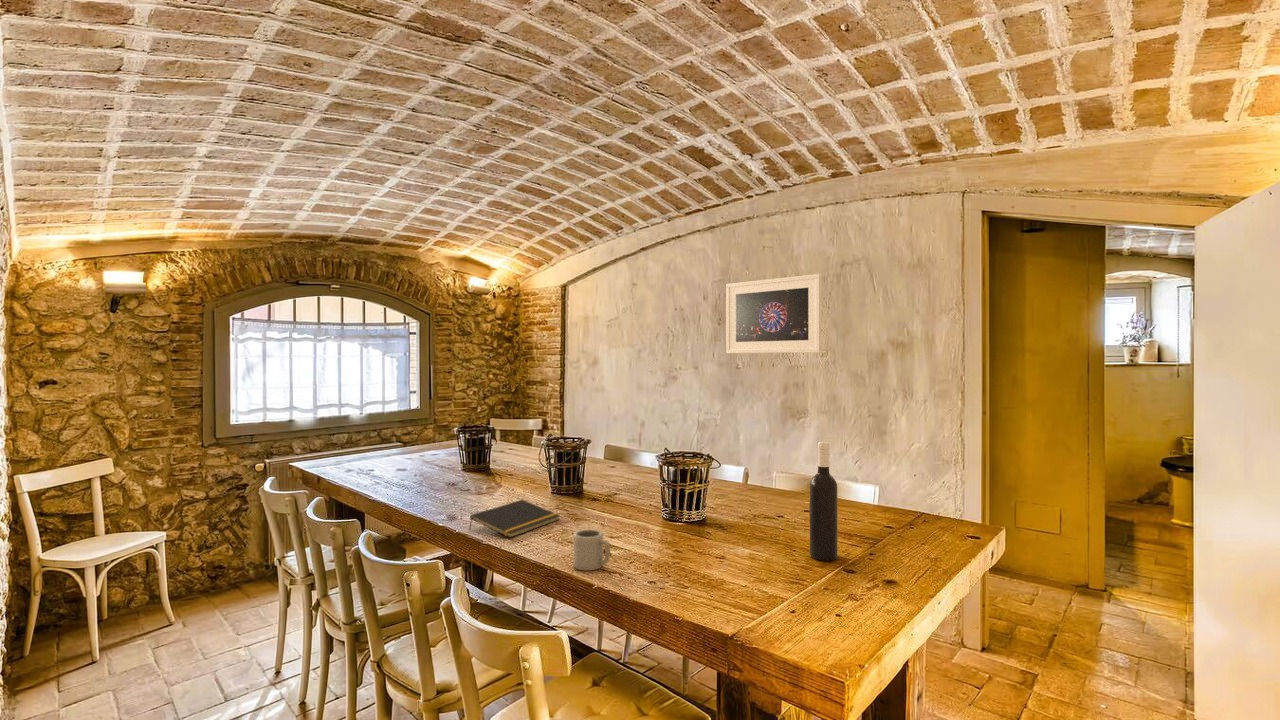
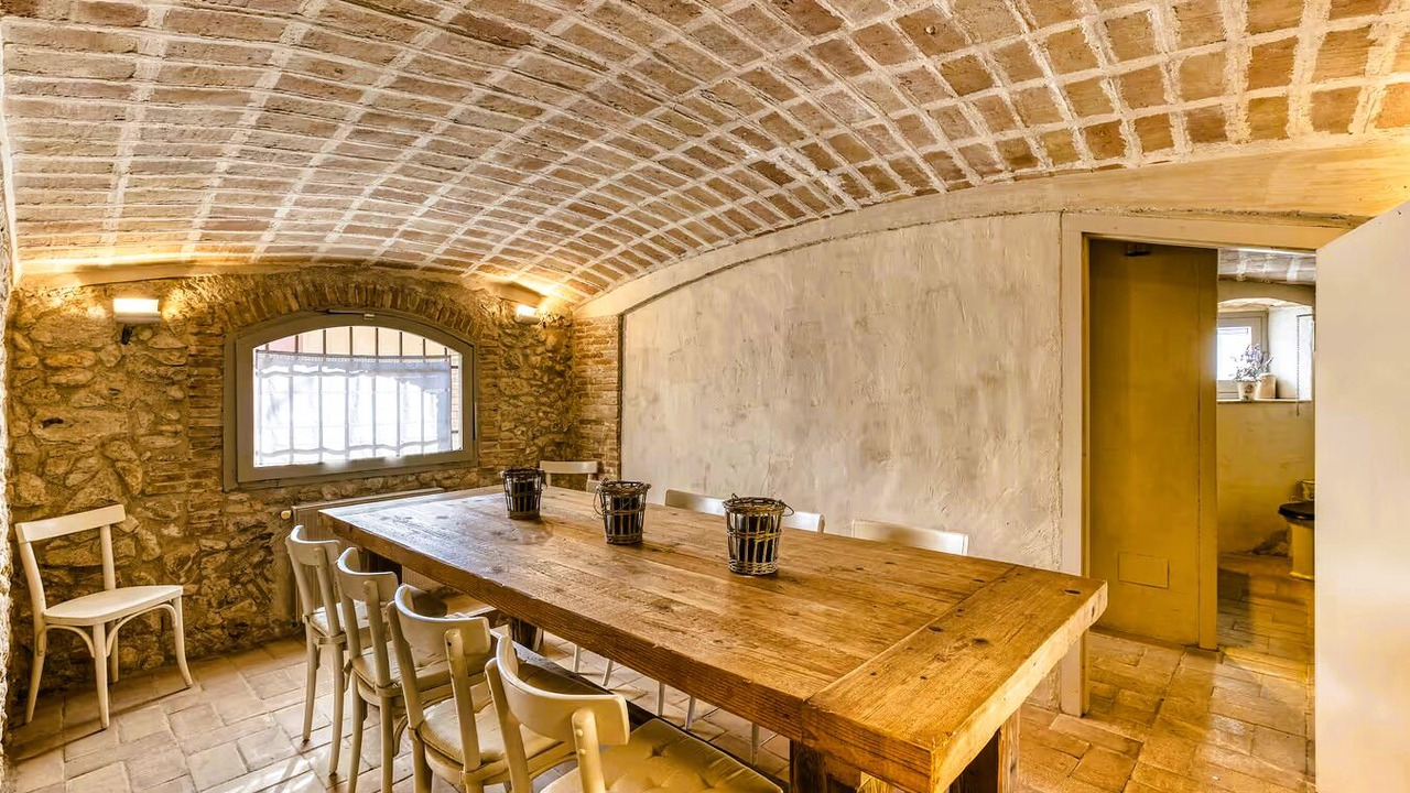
- cup [573,528,611,572]
- notepad [468,499,561,539]
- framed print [725,273,822,354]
- wine bottle [809,441,838,562]
